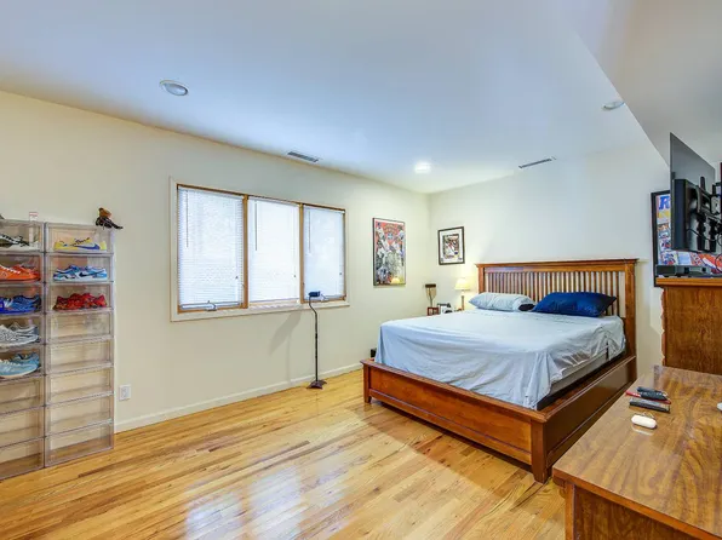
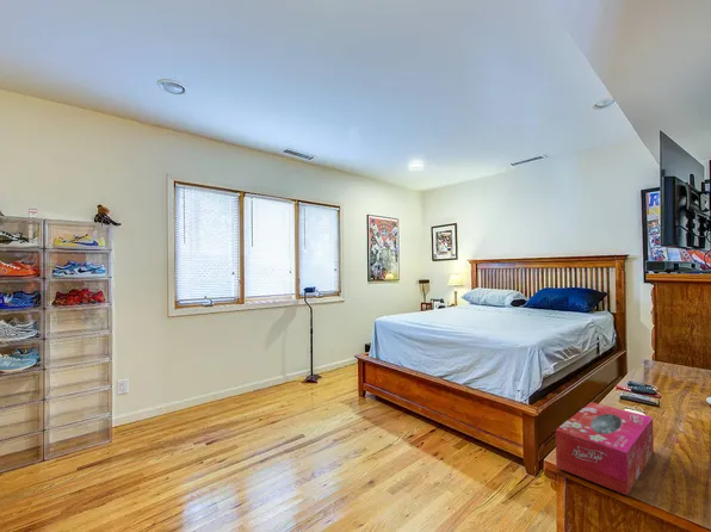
+ tissue box [555,401,655,496]
